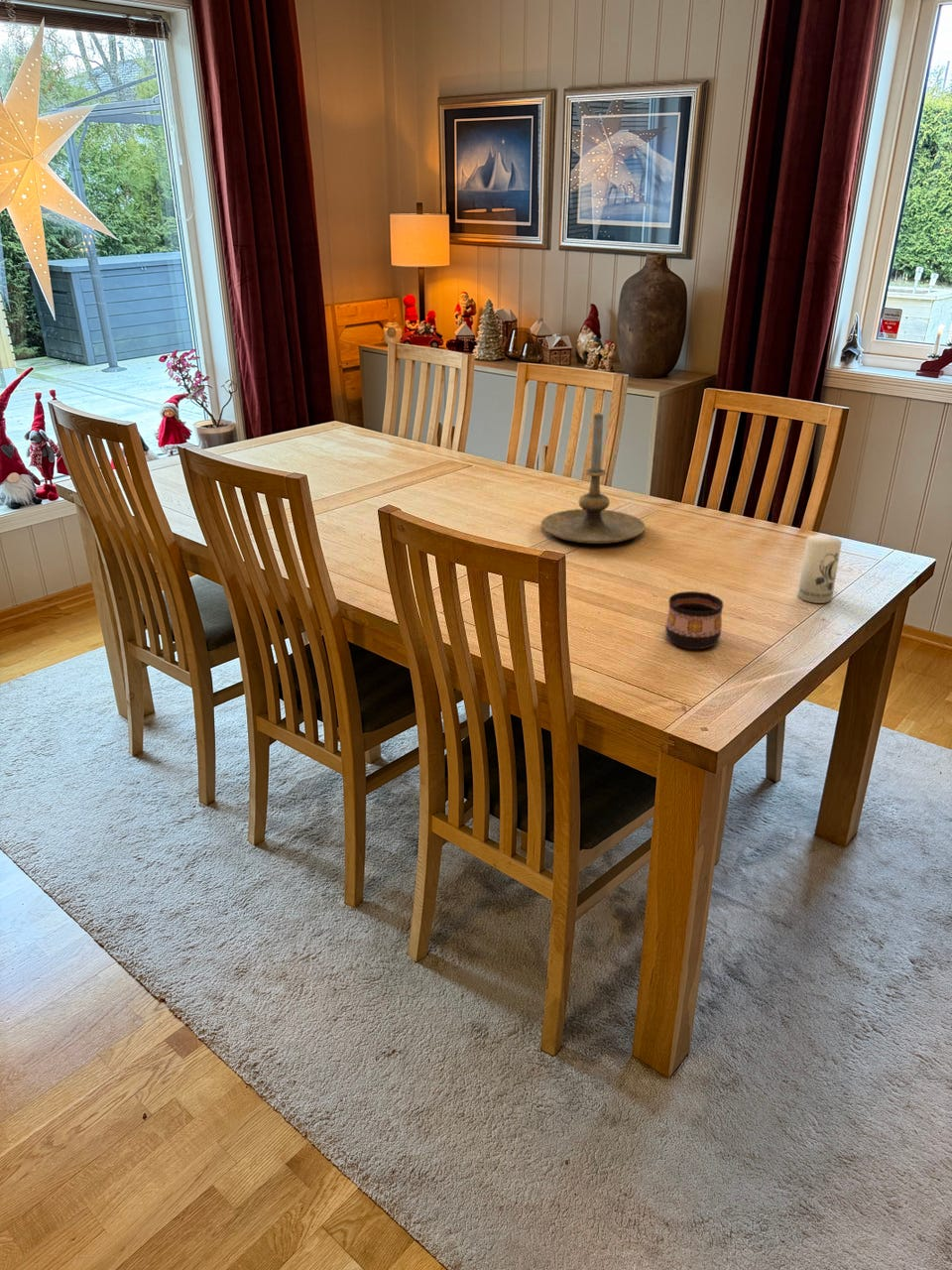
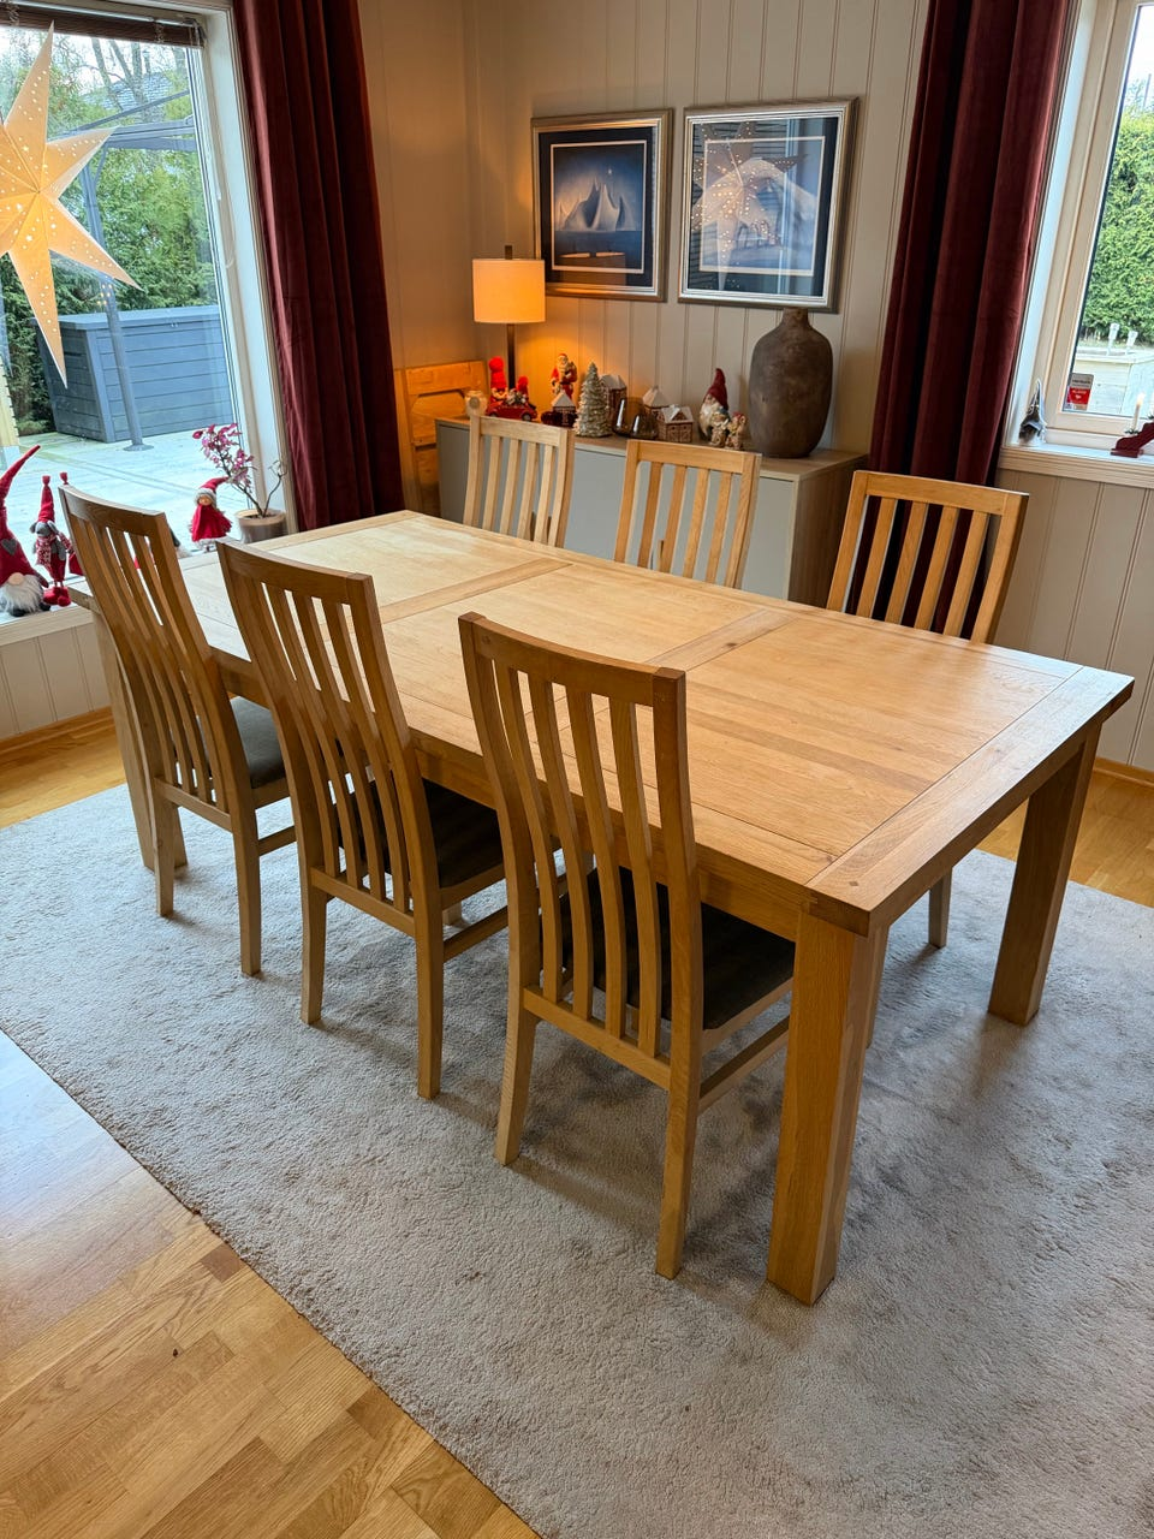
- cup [664,590,724,650]
- candle [797,534,843,604]
- candle holder [540,412,647,545]
